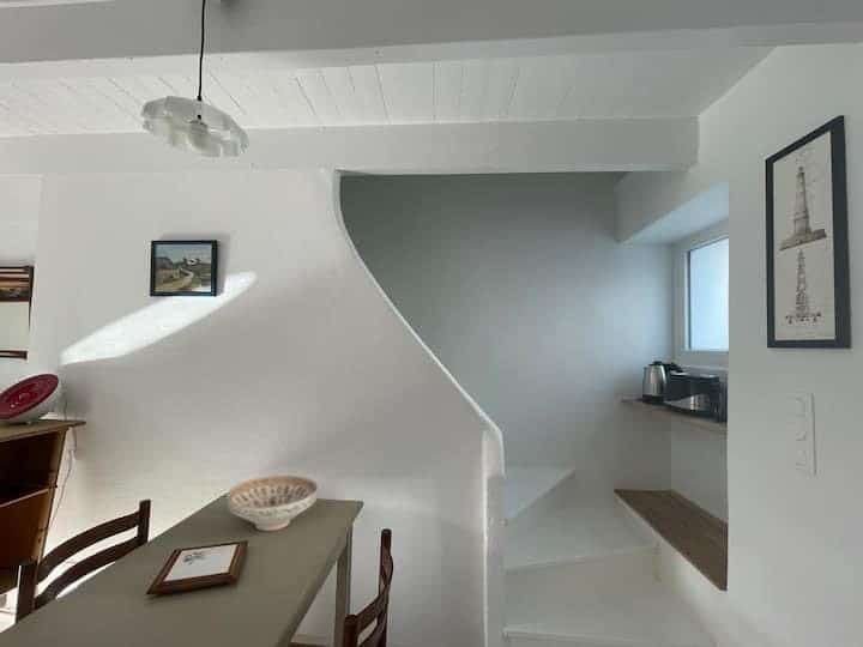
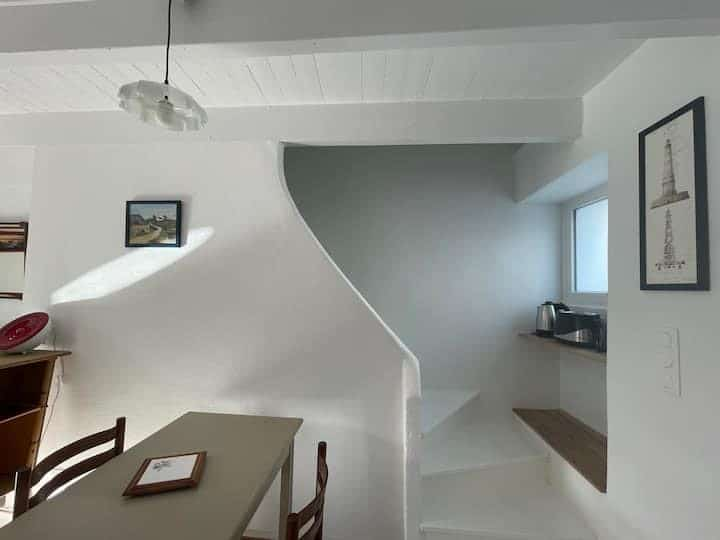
- decorative bowl [225,474,319,532]
